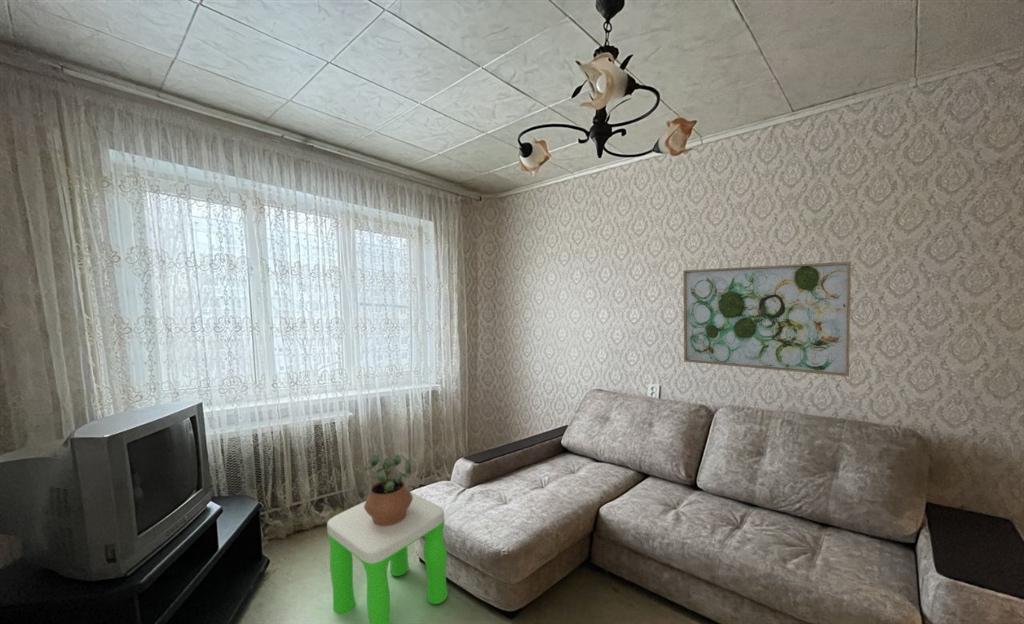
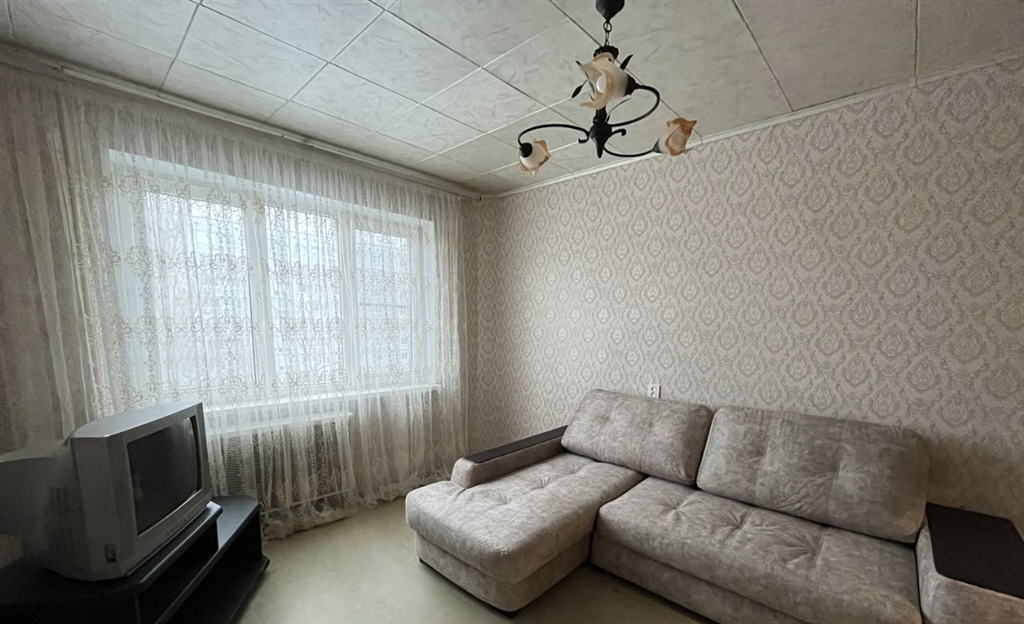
- stool [326,491,449,624]
- potted plant [363,453,413,526]
- wall art [682,261,852,378]
